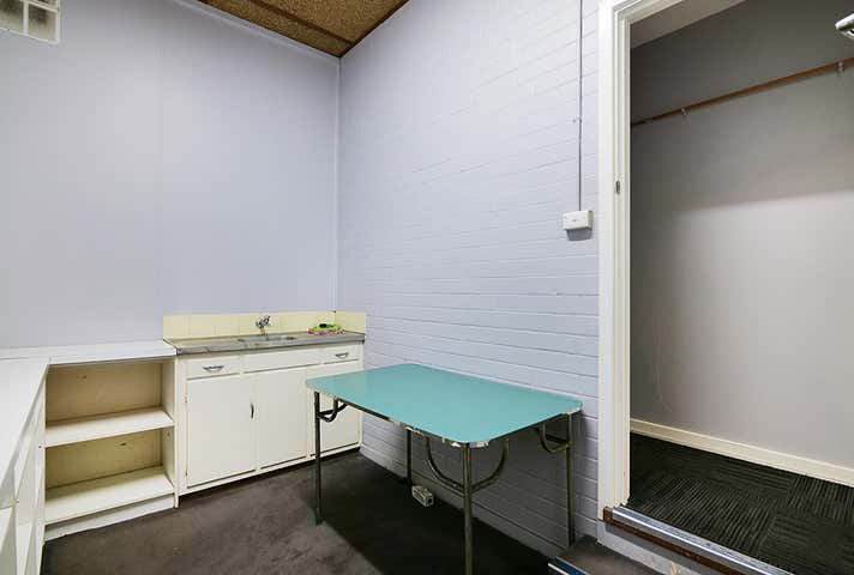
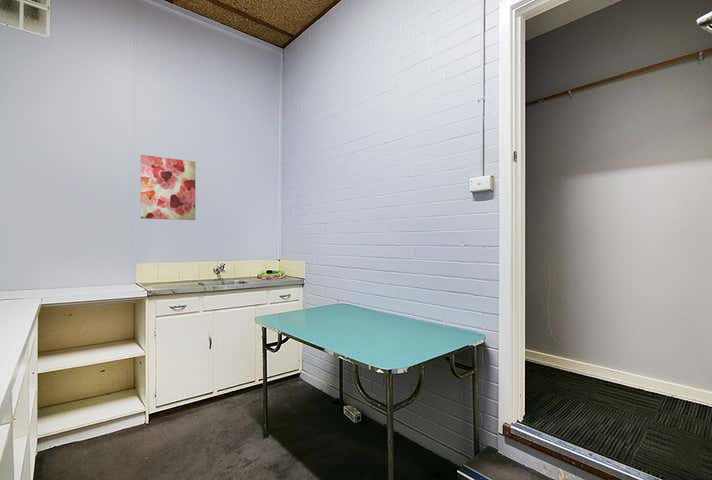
+ wall art [140,154,196,221]
